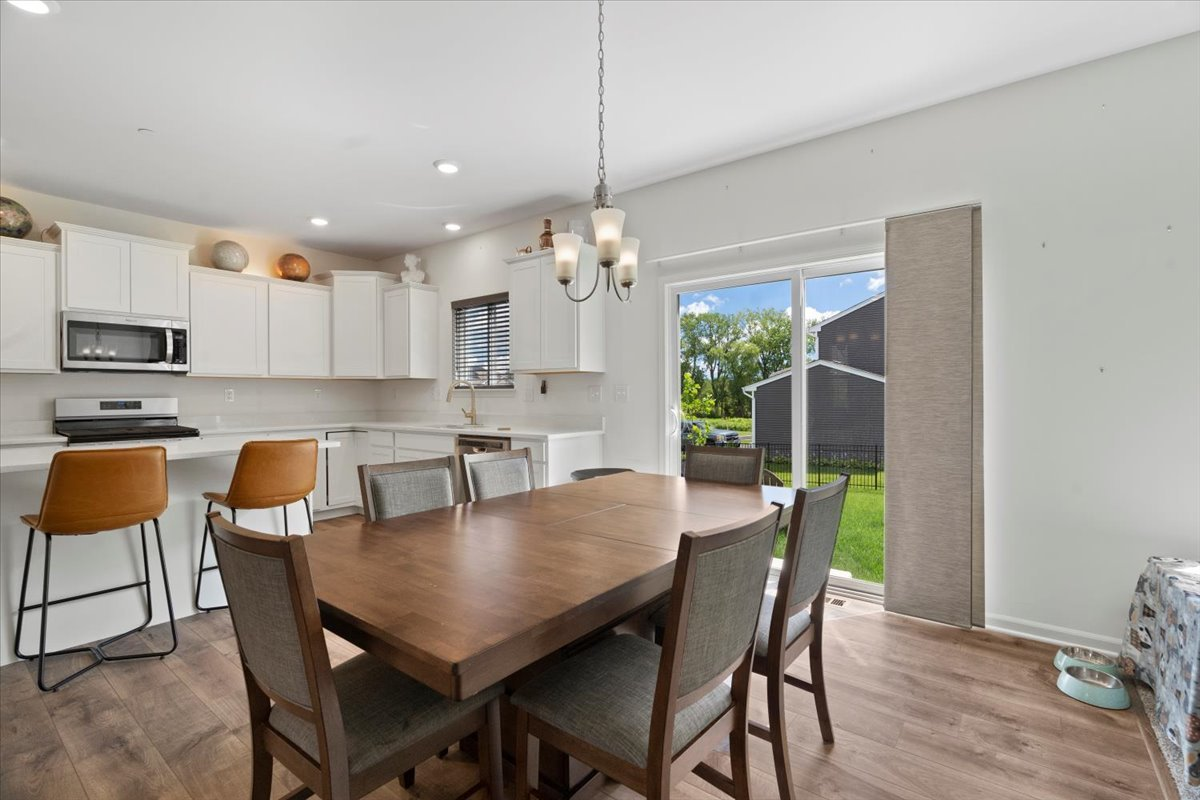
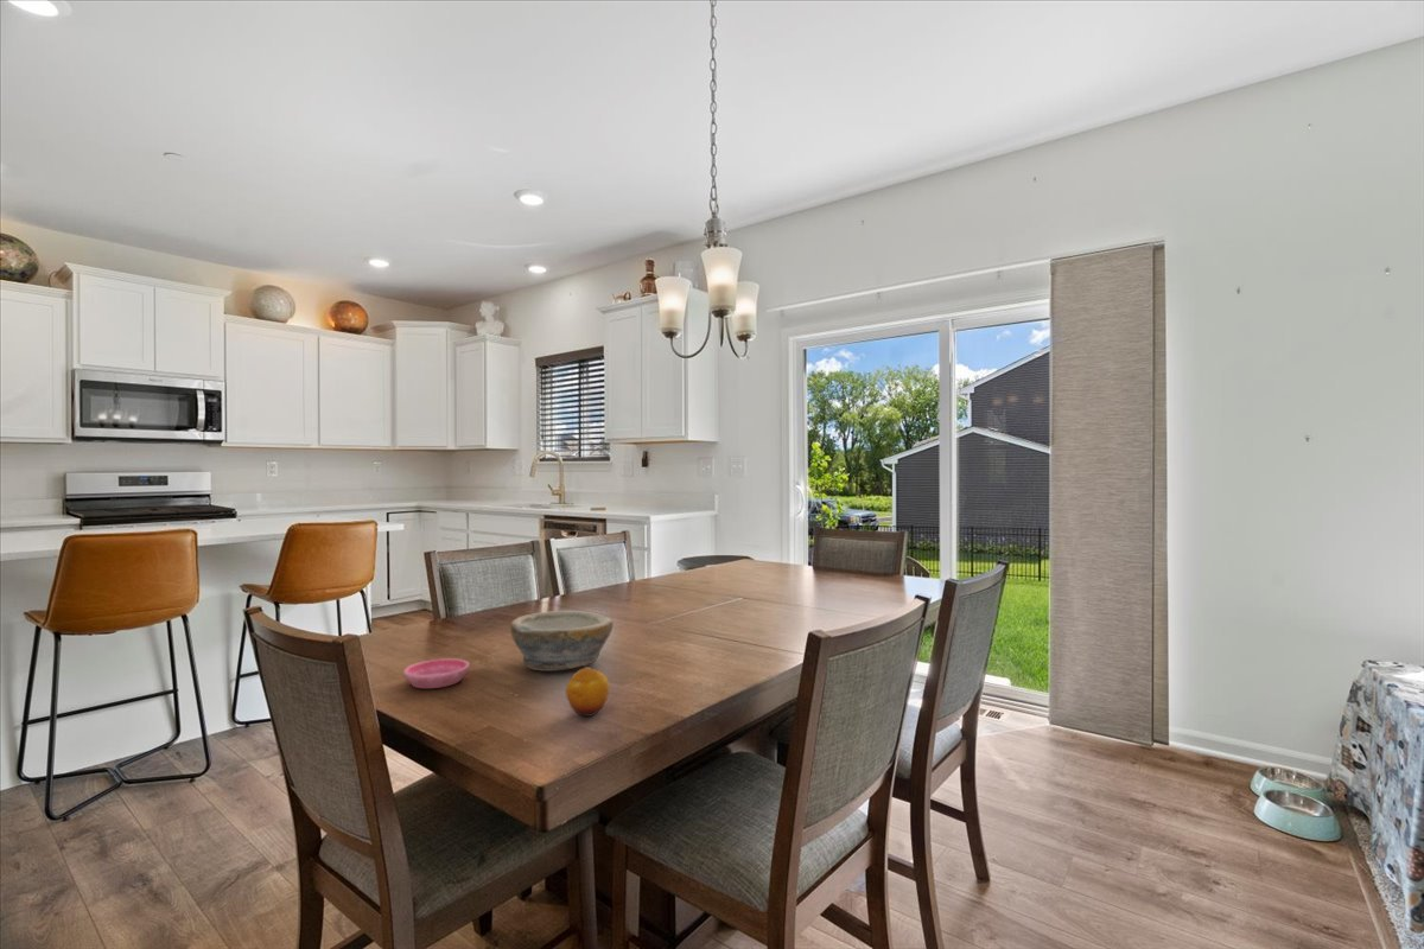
+ saucer [402,657,471,689]
+ fruit [565,667,611,718]
+ bowl [509,610,615,673]
